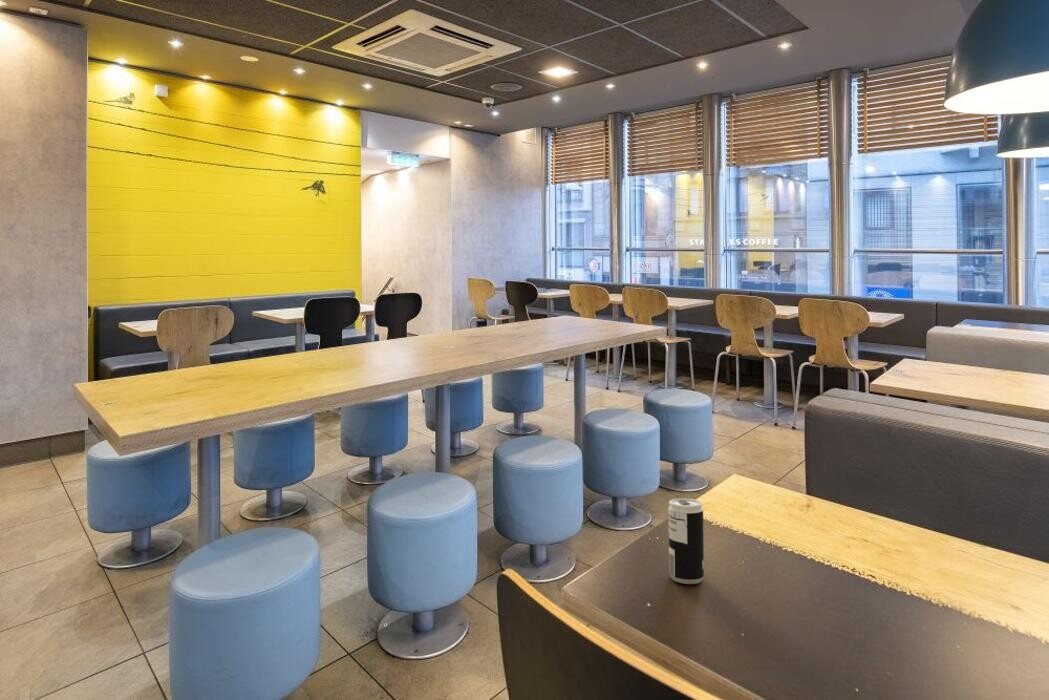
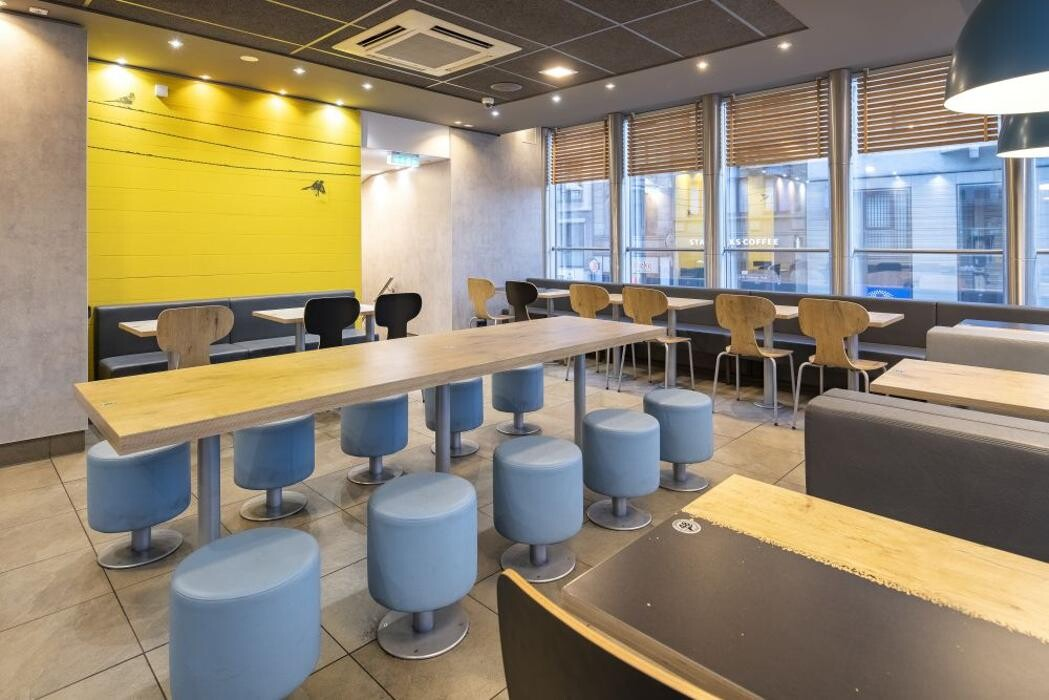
- beverage can [668,497,705,585]
